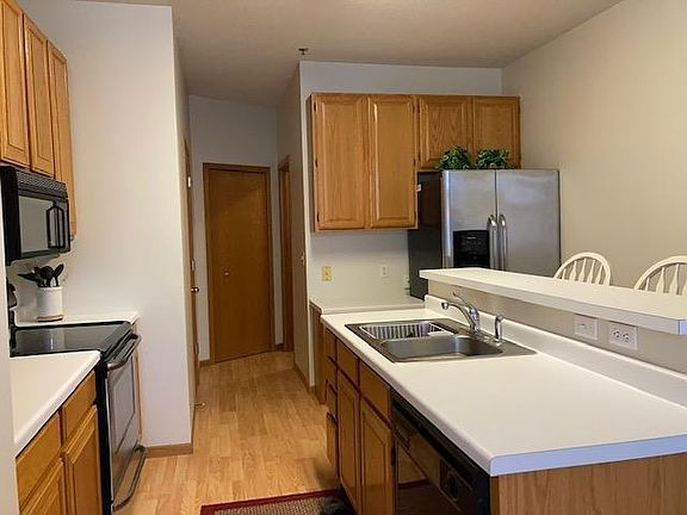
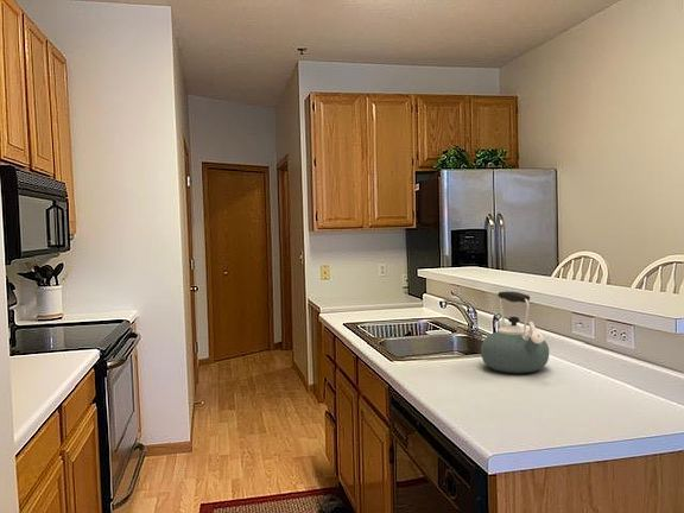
+ kettle [480,291,550,374]
